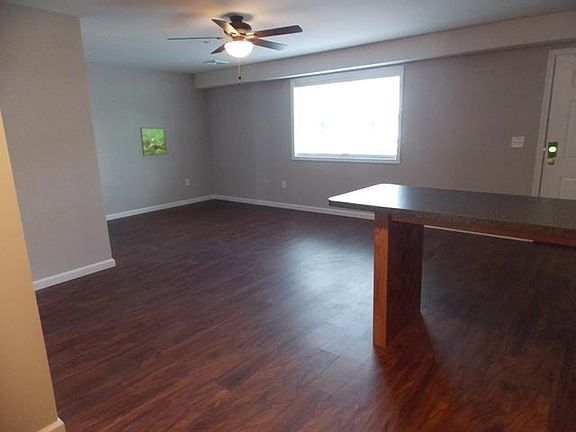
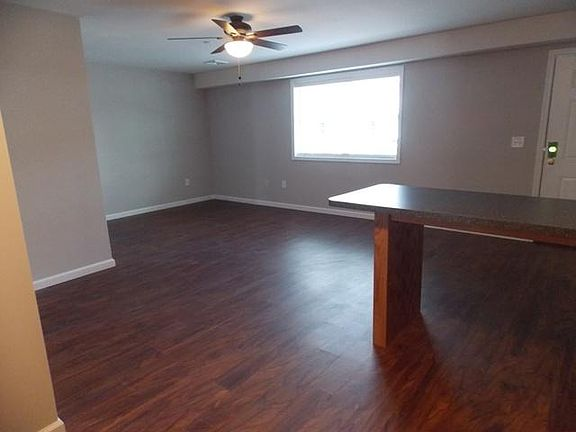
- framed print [139,127,168,156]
